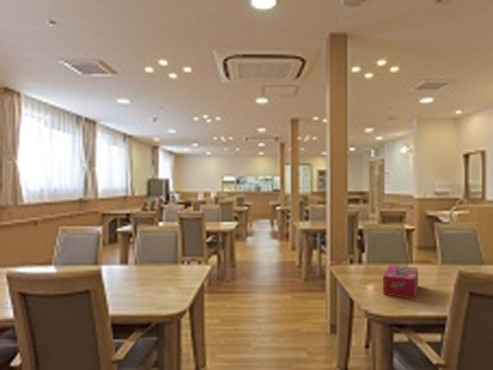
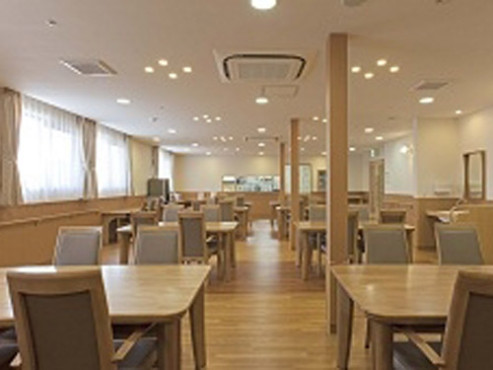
- tissue box [382,264,419,300]
